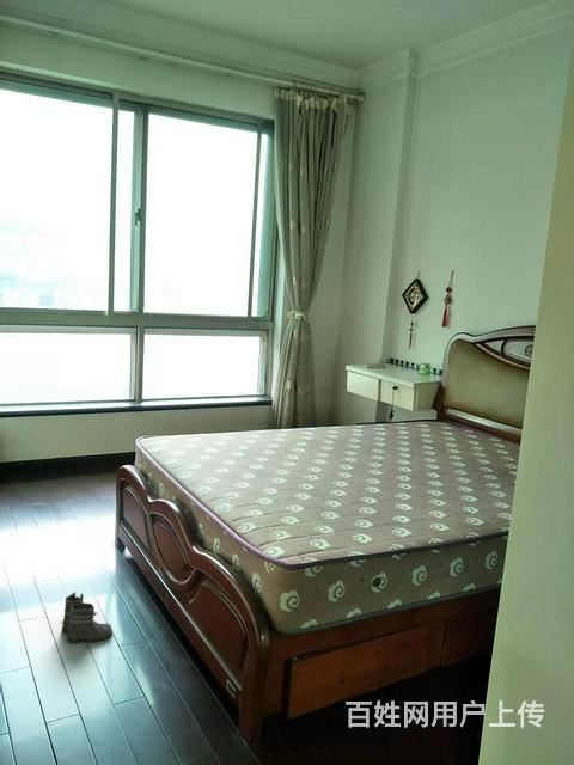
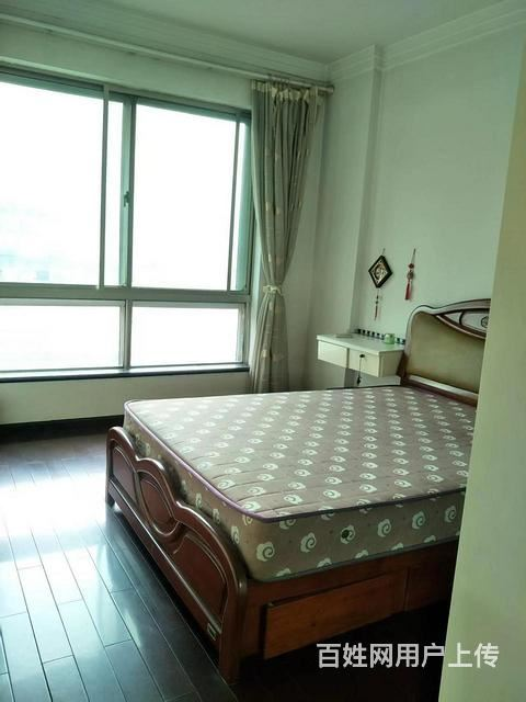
- boots [61,590,114,650]
